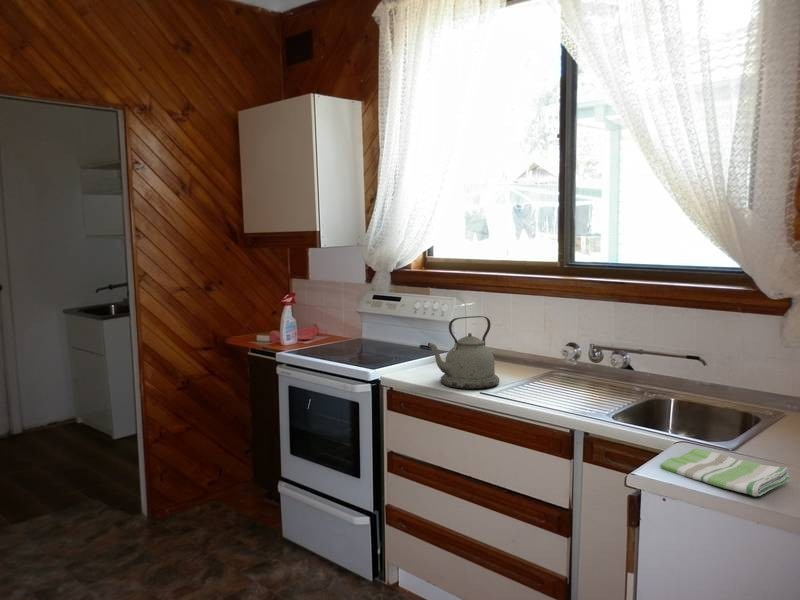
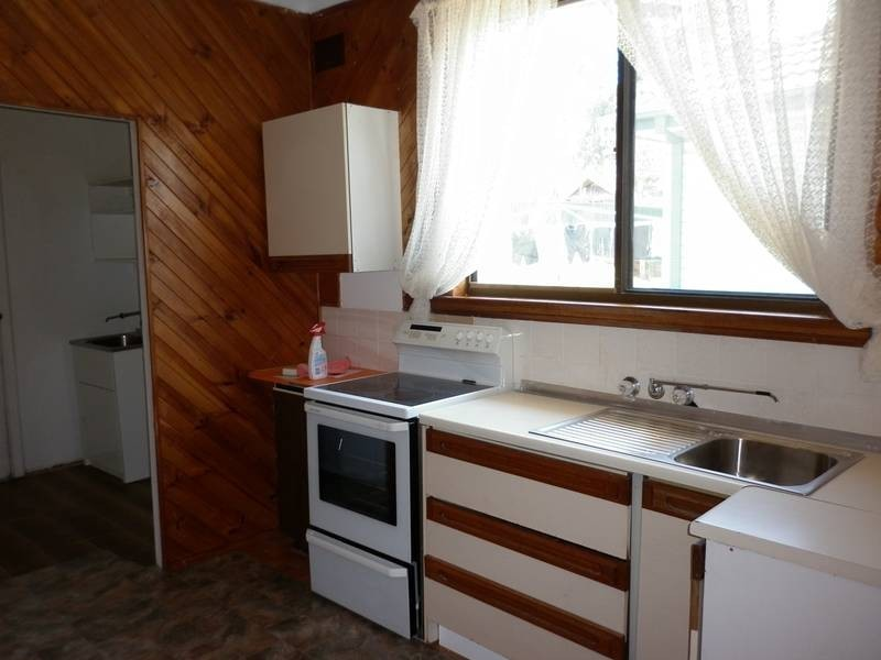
- dish towel [659,447,790,497]
- kettle [427,315,500,390]
